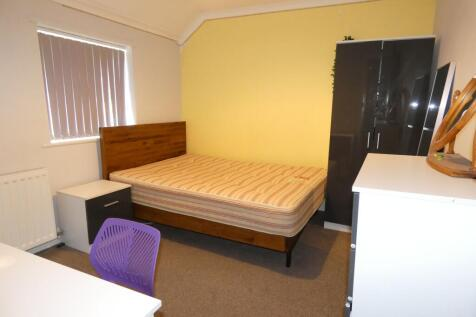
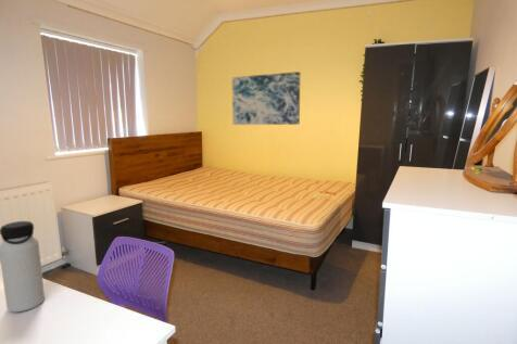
+ water bottle [0,220,46,313]
+ wall art [231,71,301,126]
